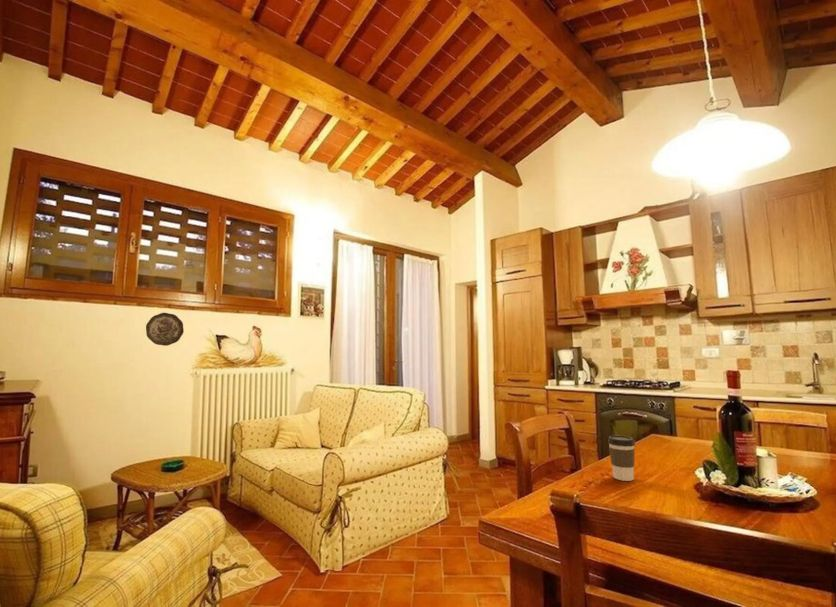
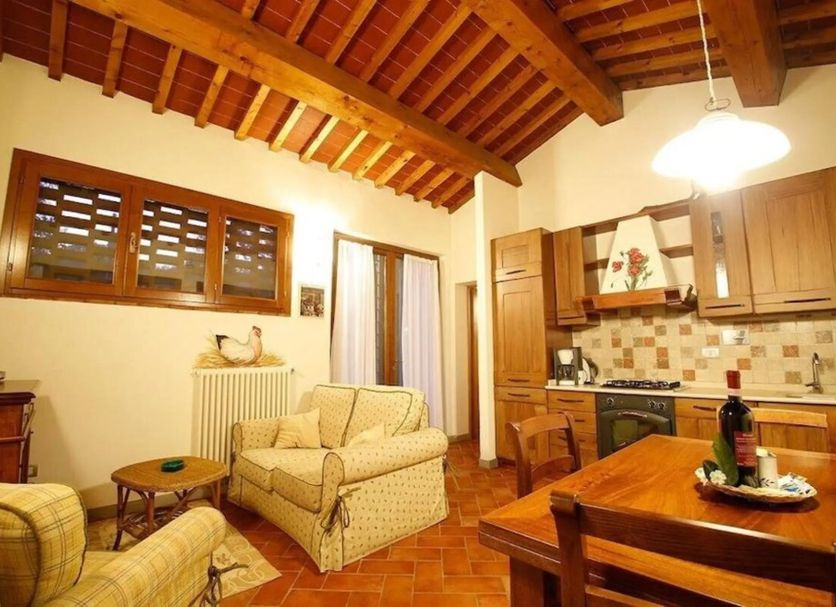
- coffee cup [607,434,636,482]
- decorative plate [145,312,185,347]
